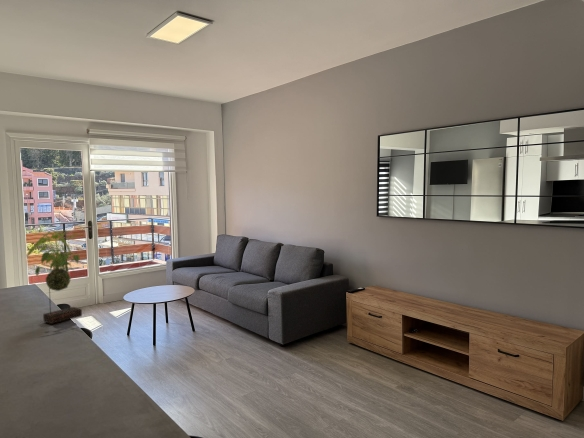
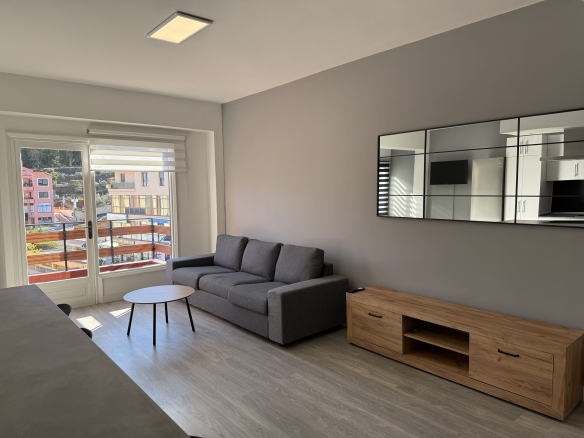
- plant [25,229,83,325]
